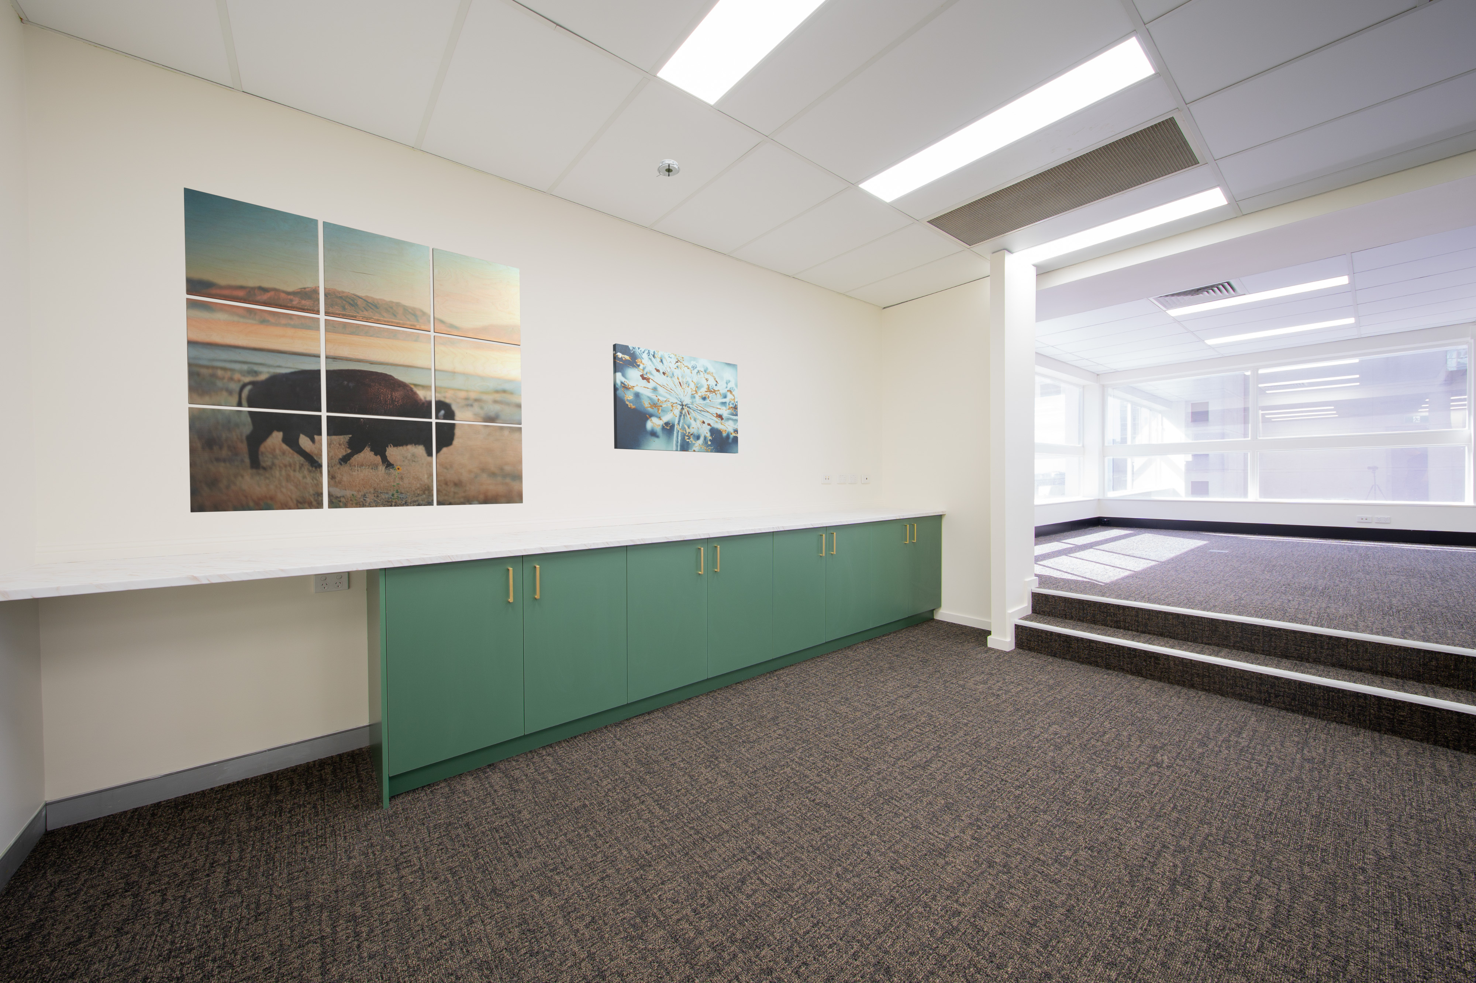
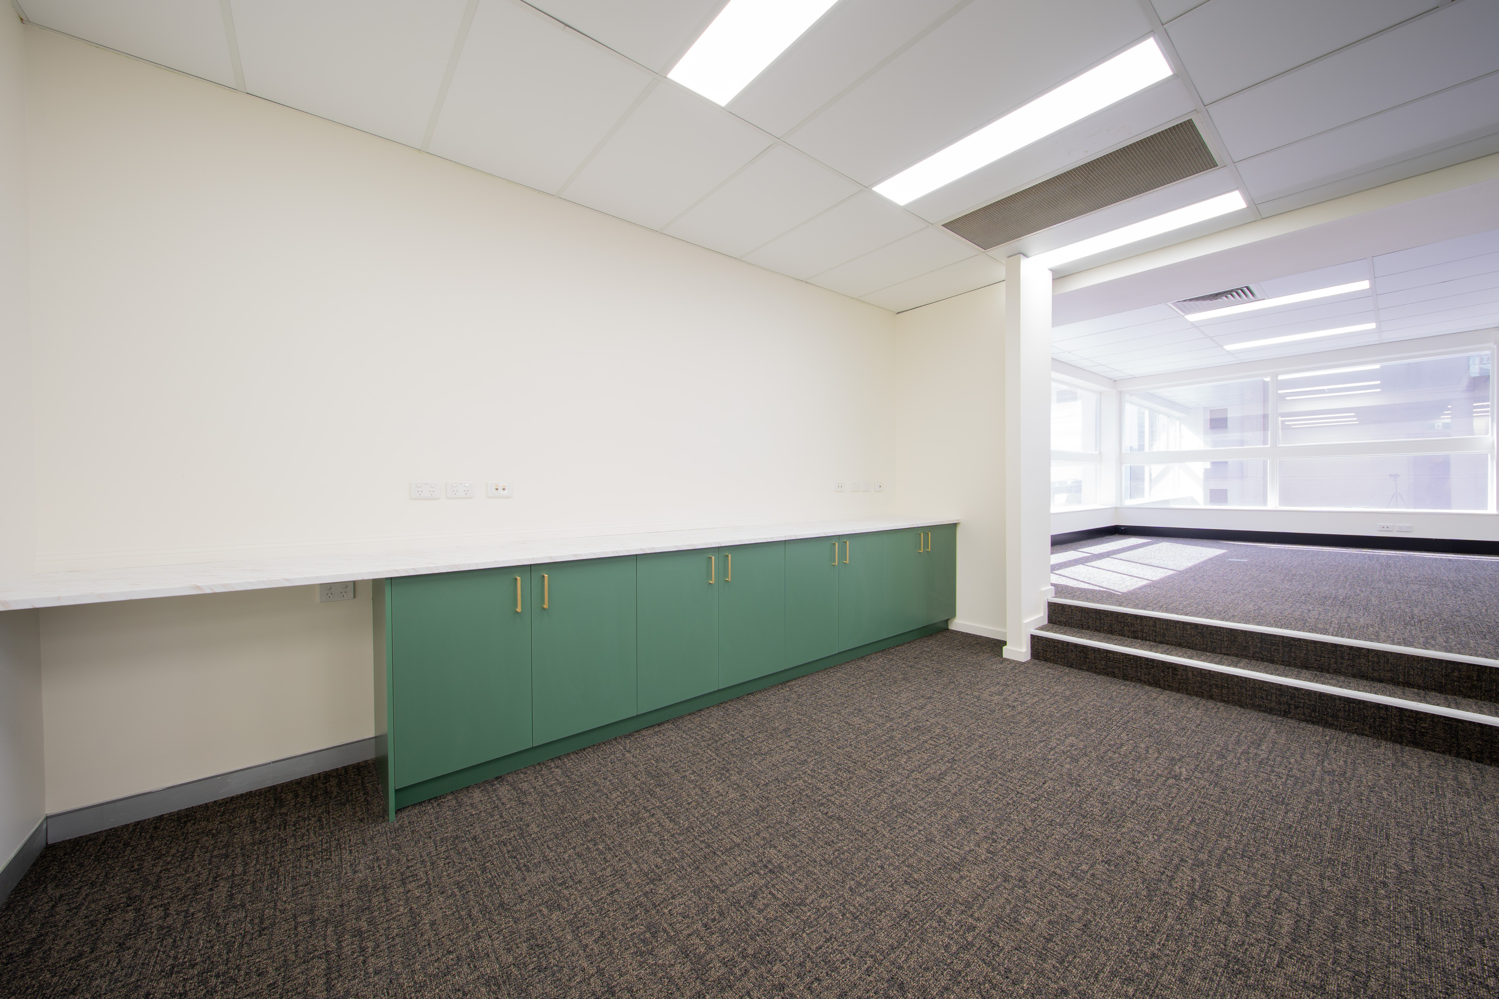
- wall art [612,343,739,454]
- wall art [183,188,523,512]
- smoke detector [656,159,680,177]
